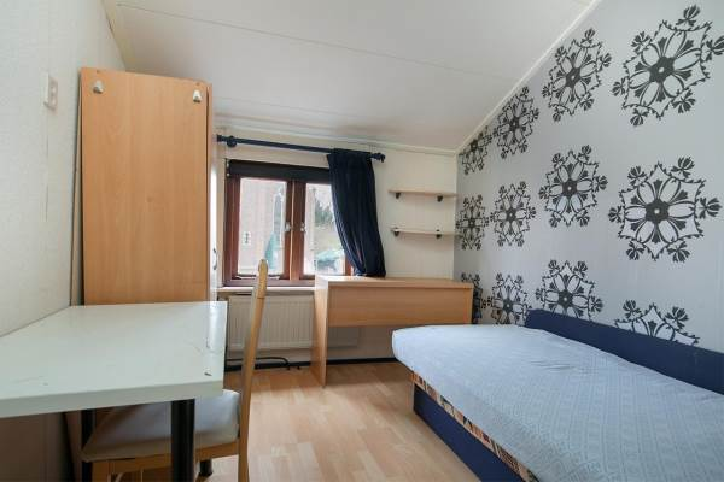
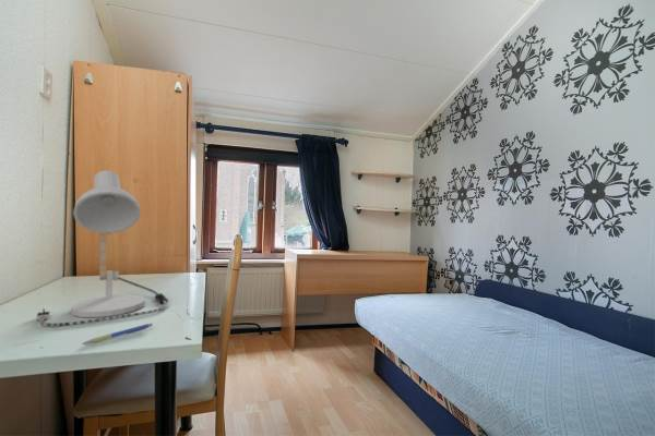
+ pen [81,323,154,346]
+ desk lamp [36,169,169,328]
